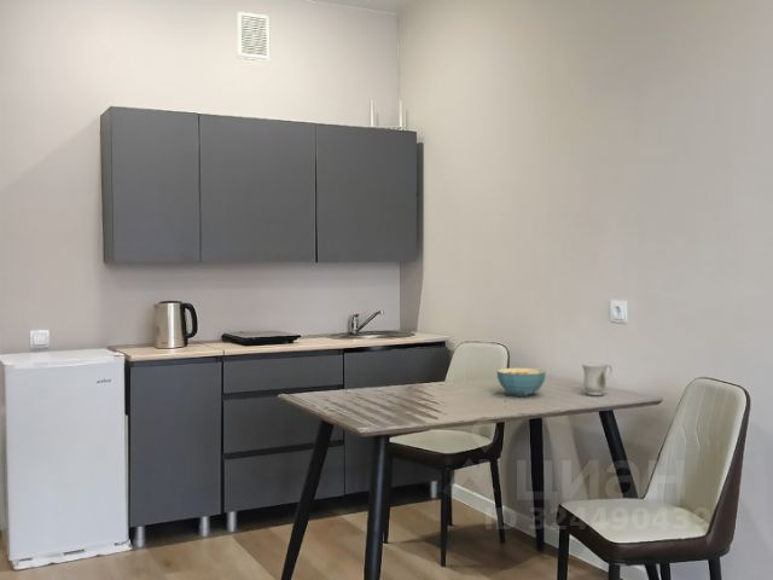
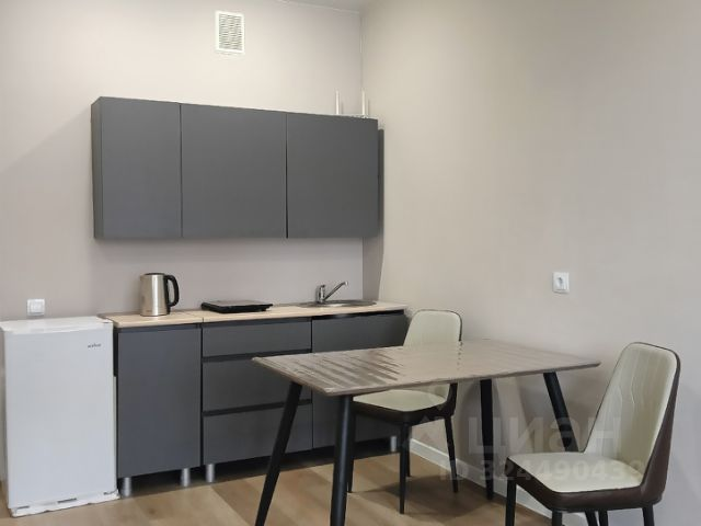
- cereal bowl [495,367,547,398]
- mug [581,362,614,398]
